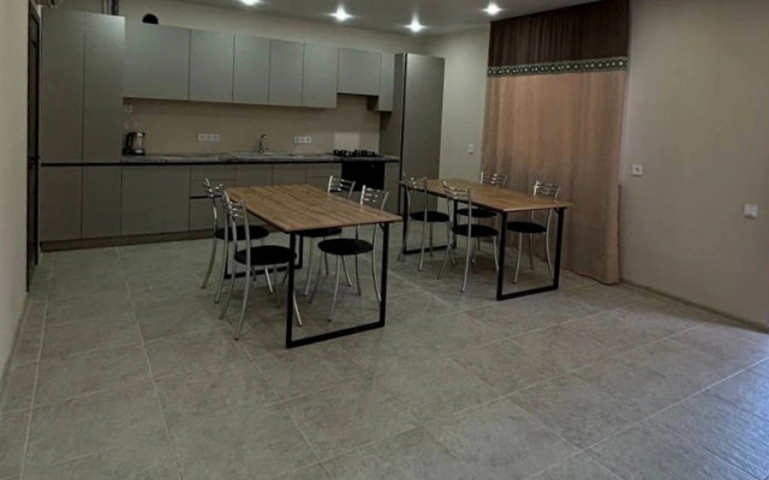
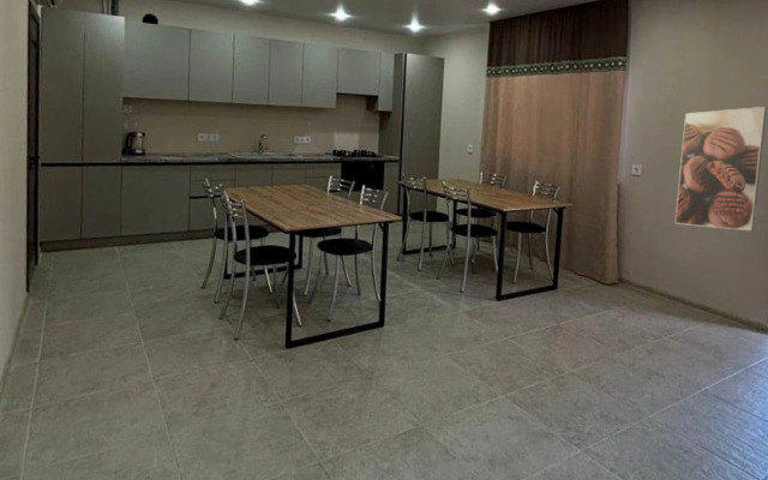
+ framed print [674,106,768,232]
